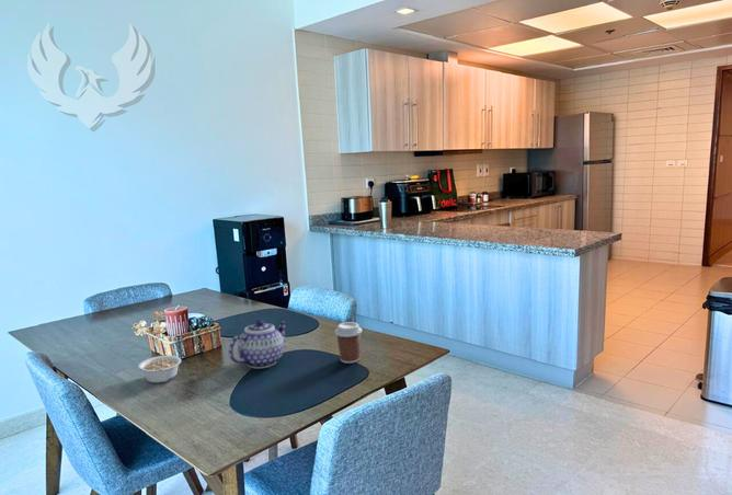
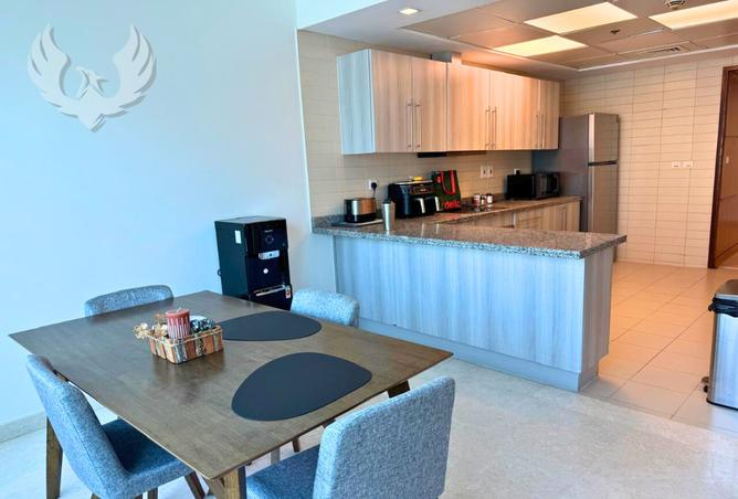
- teapot [228,319,289,369]
- coffee cup [334,321,363,365]
- legume [137,355,182,383]
